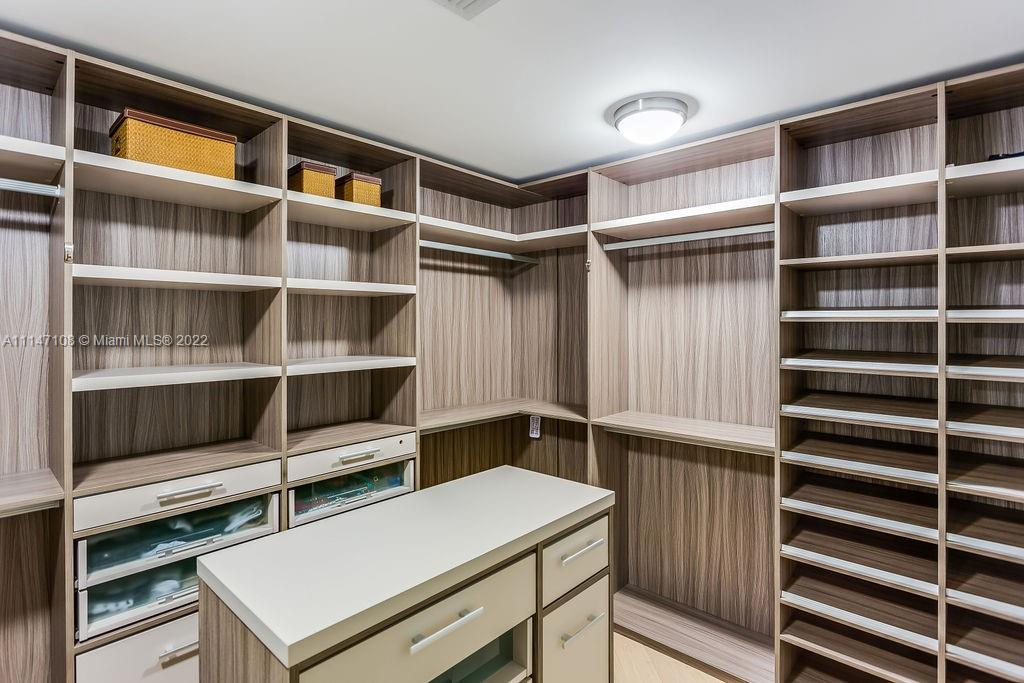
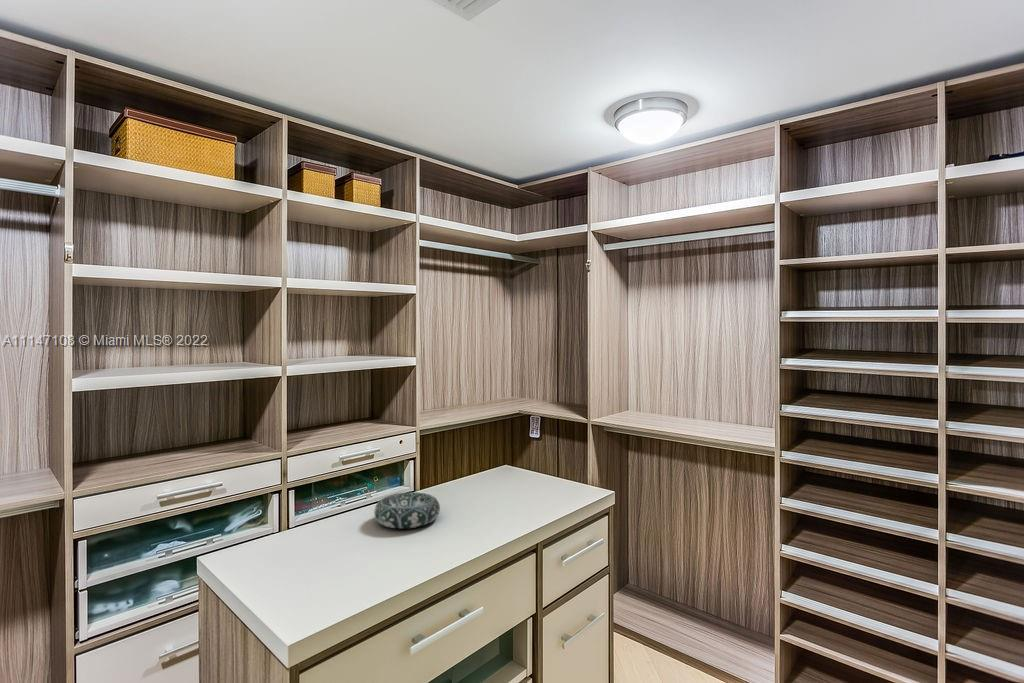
+ decorative bowl [373,491,441,529]
